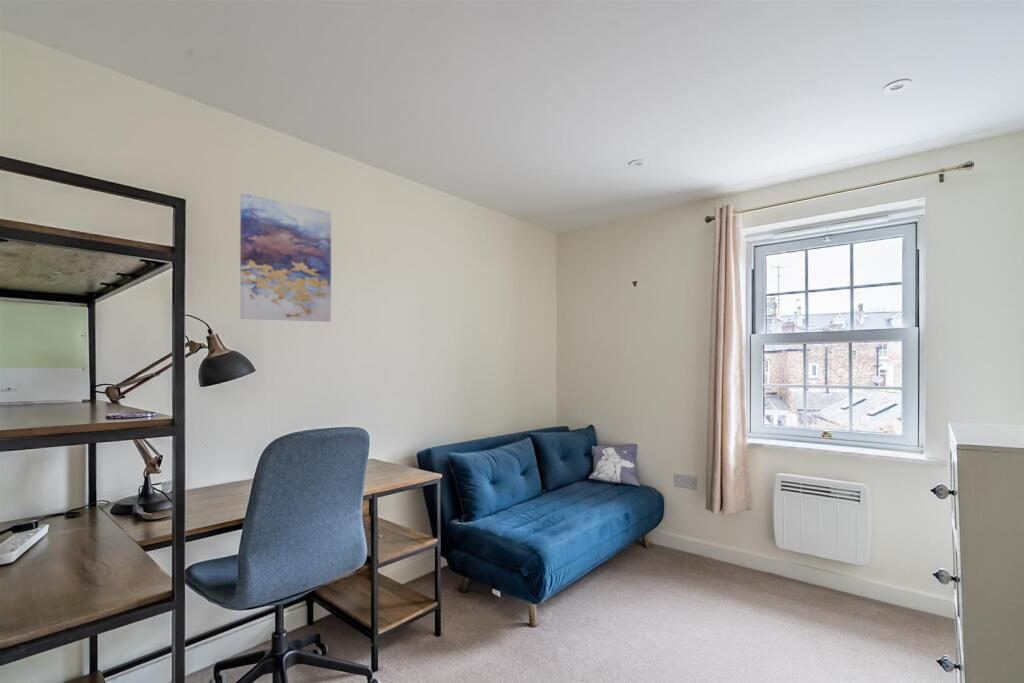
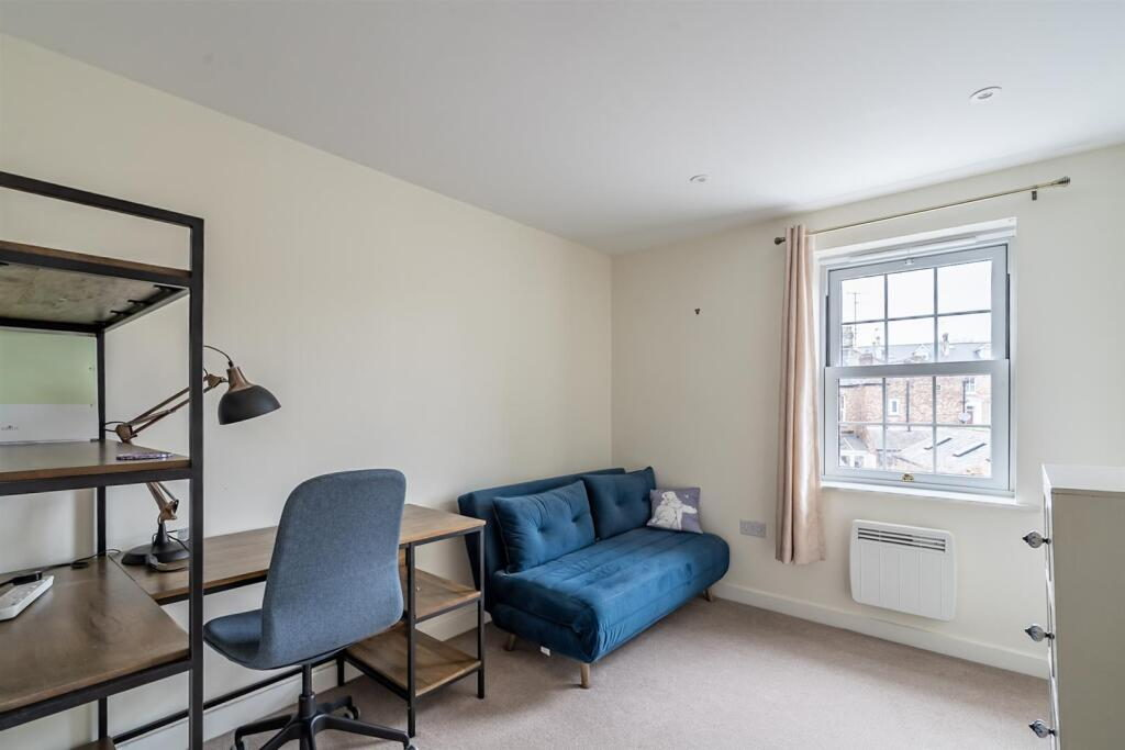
- wall art [239,192,332,323]
